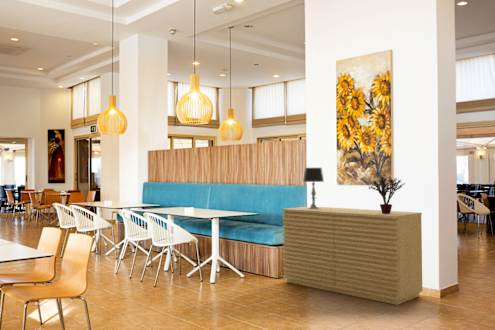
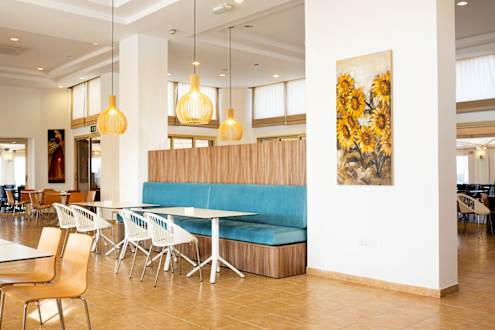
- sideboard [281,205,423,306]
- potted plant [368,175,406,214]
- table lamp [302,167,325,209]
